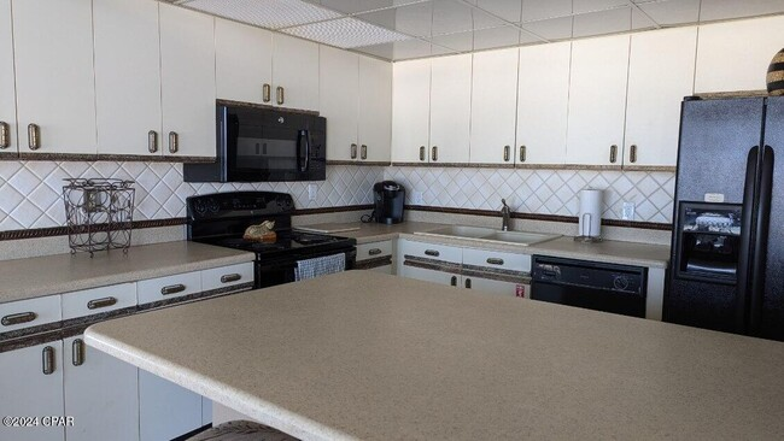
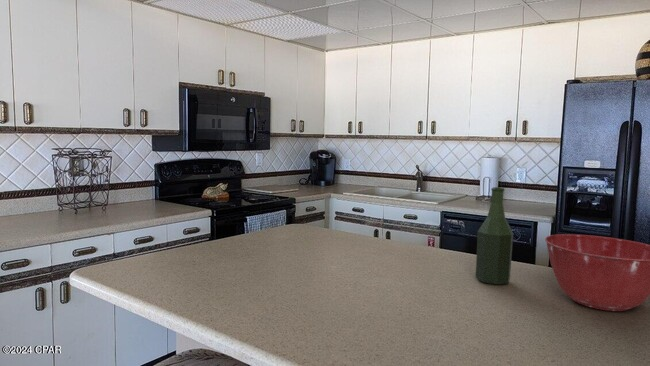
+ bottle [475,186,514,286]
+ mixing bowl [544,233,650,312]
